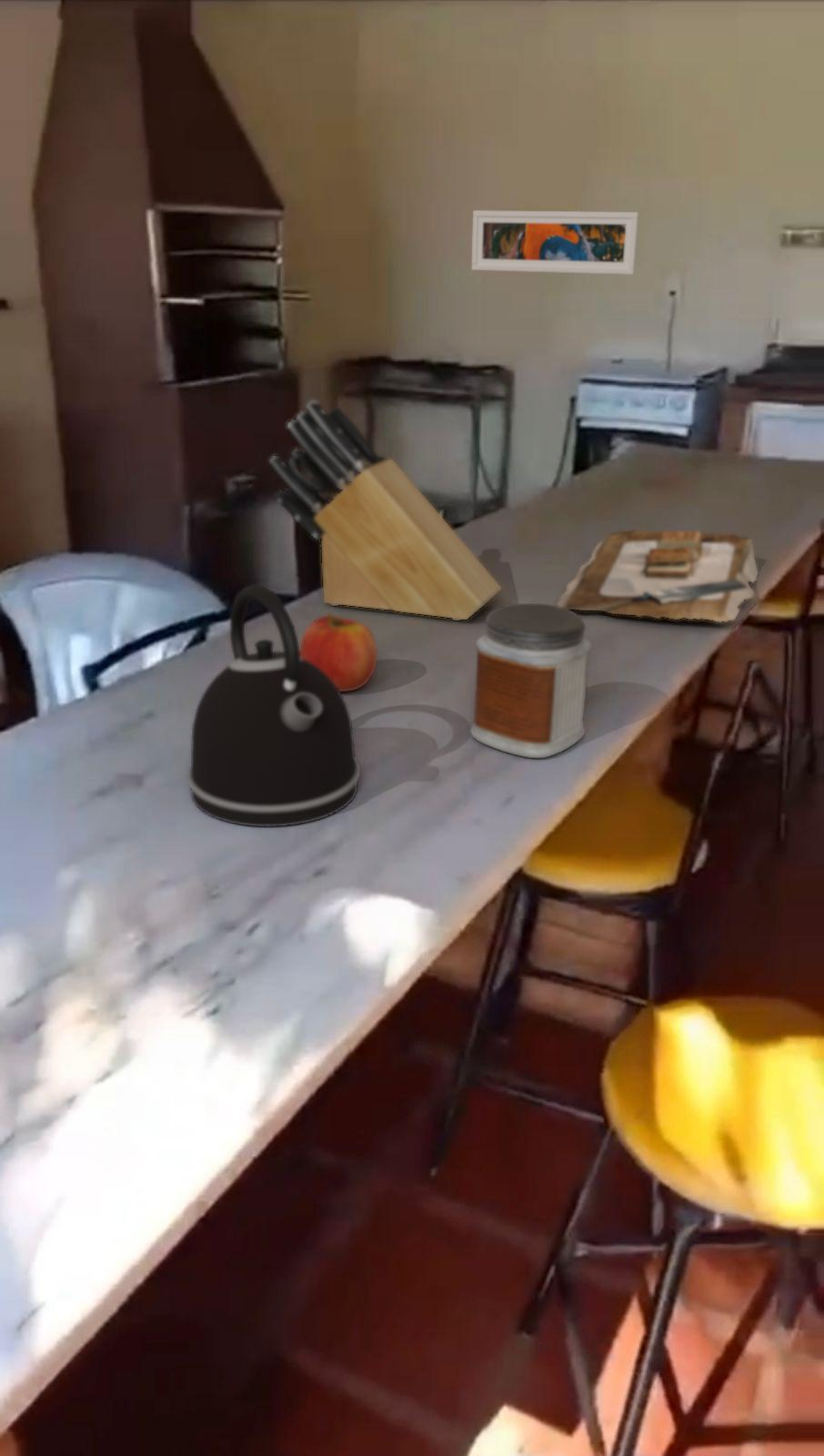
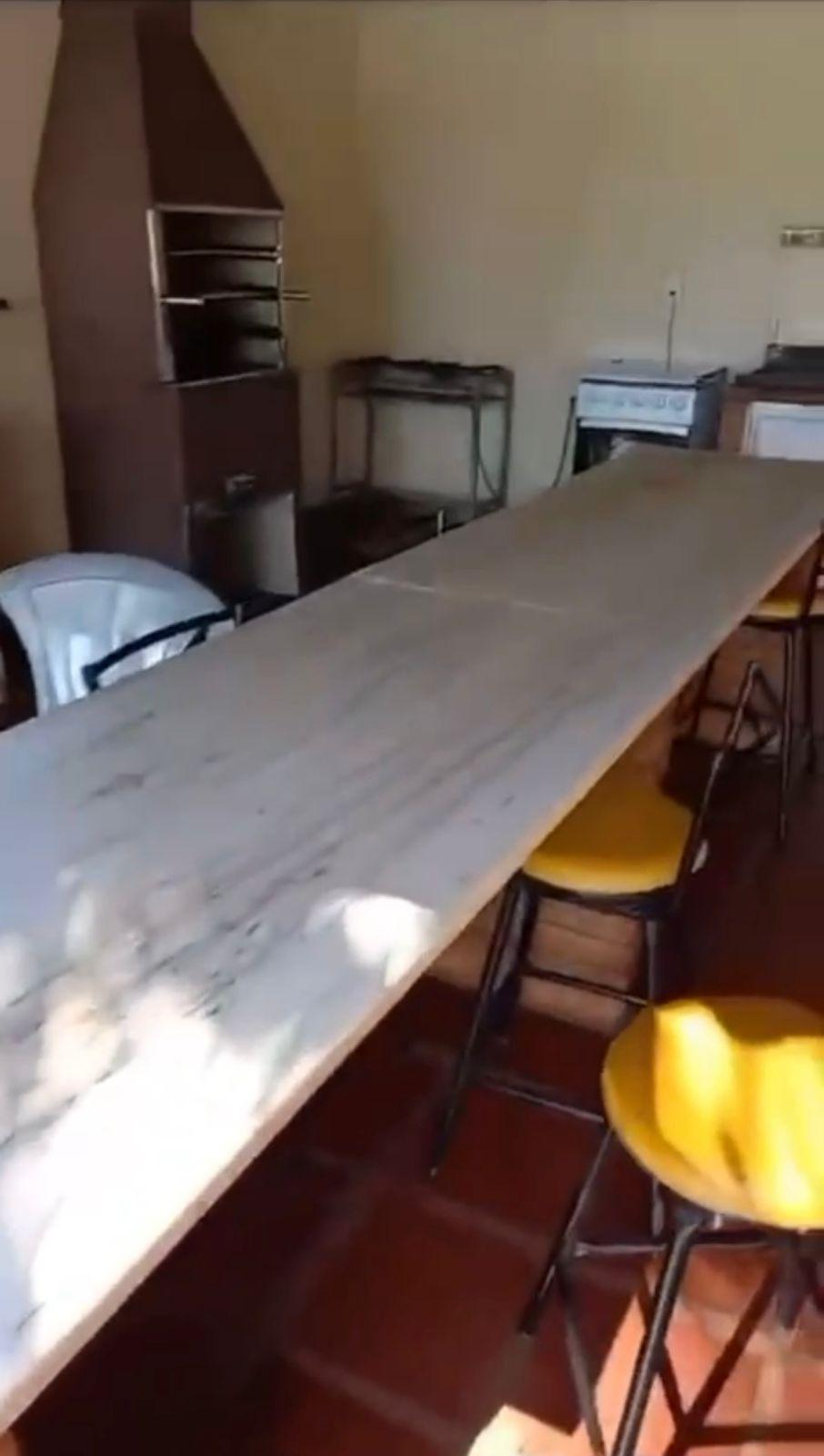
- jar [469,602,593,759]
- cutting board [555,530,759,623]
- kettle [186,583,361,827]
- knife block [268,399,503,622]
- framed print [470,209,639,276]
- fruit [299,612,378,693]
